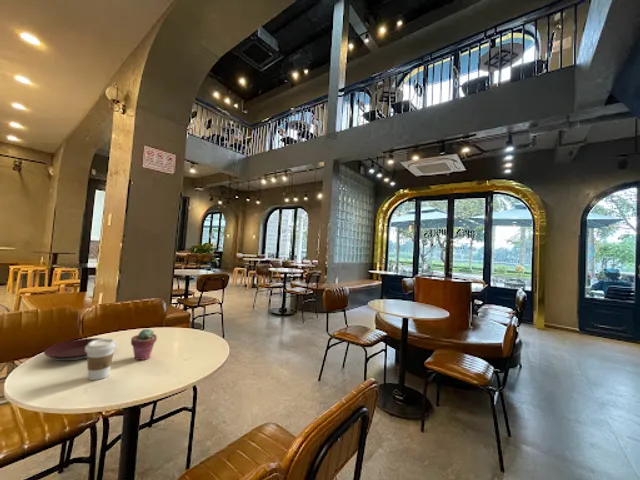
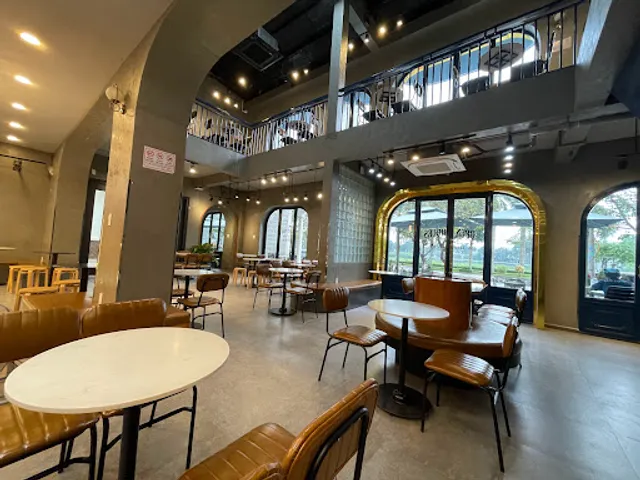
- coffee cup [85,337,118,381]
- potted succulent [130,328,158,361]
- plate [43,337,104,362]
